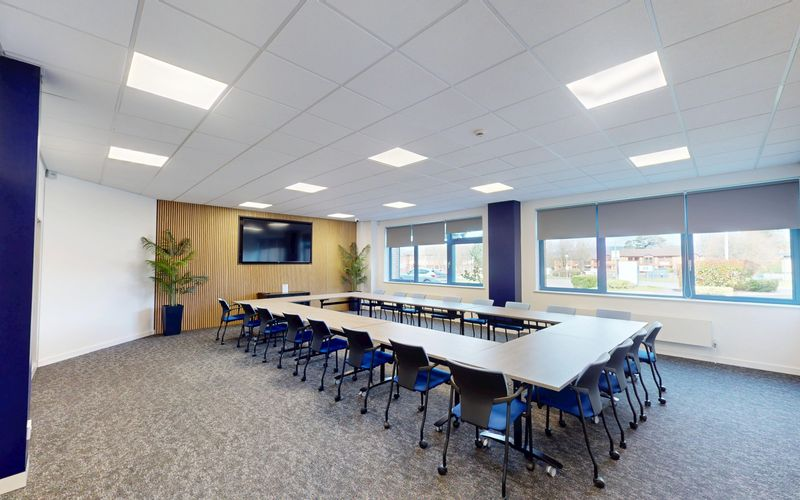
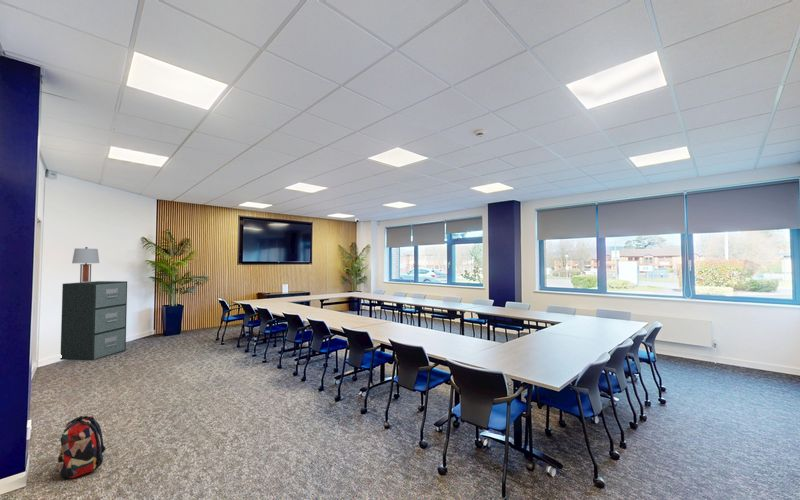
+ filing cabinet [59,280,128,362]
+ lamp [71,246,100,283]
+ backpack [57,415,106,480]
